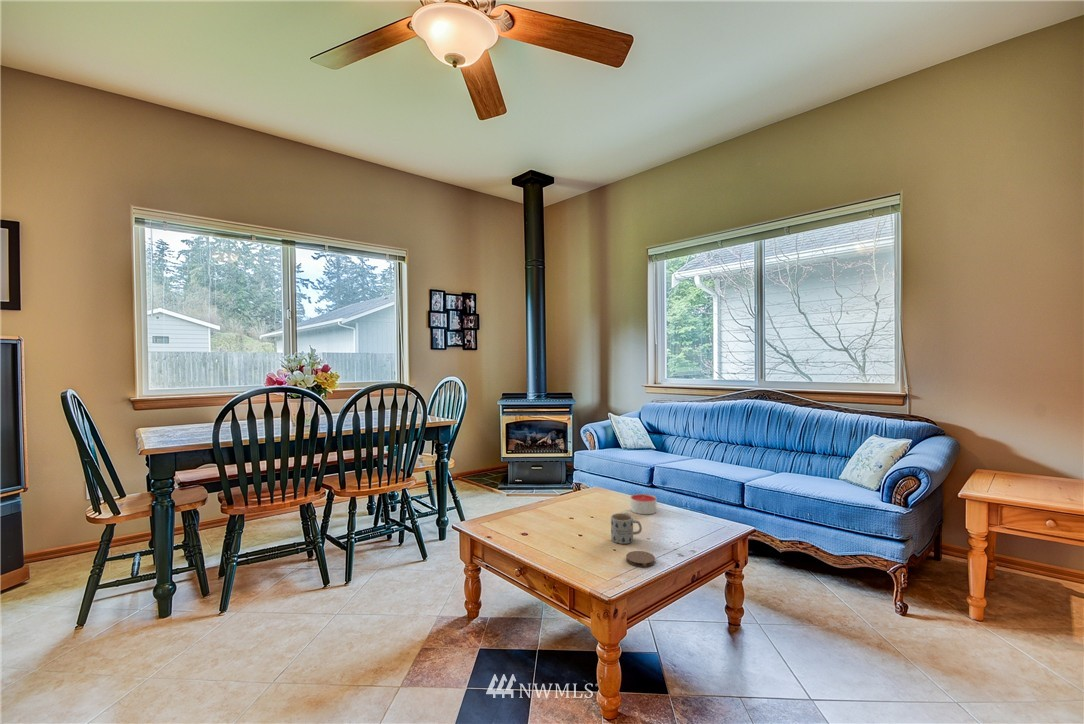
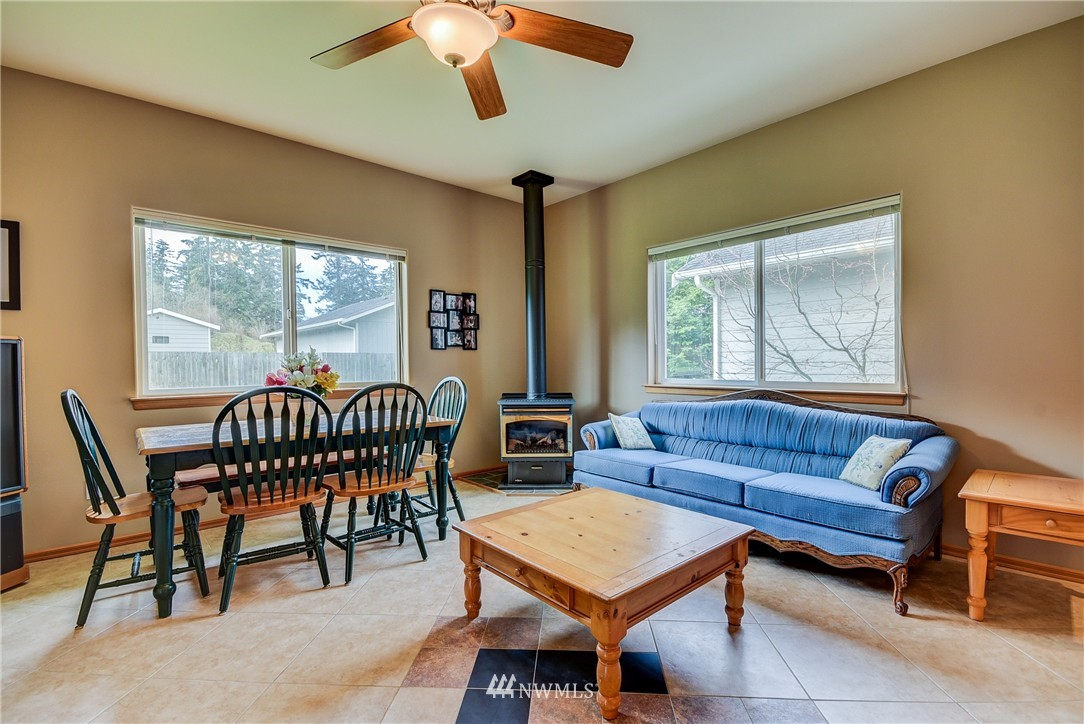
- mug [610,512,643,545]
- coaster [625,550,656,568]
- candle [630,493,658,515]
